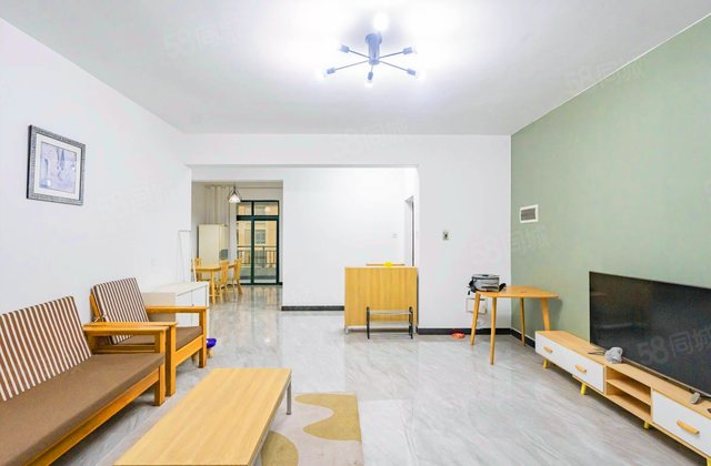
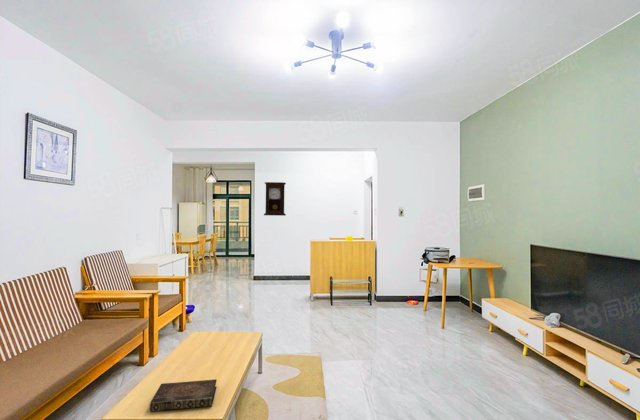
+ pendulum clock [263,181,287,217]
+ book [149,378,218,413]
